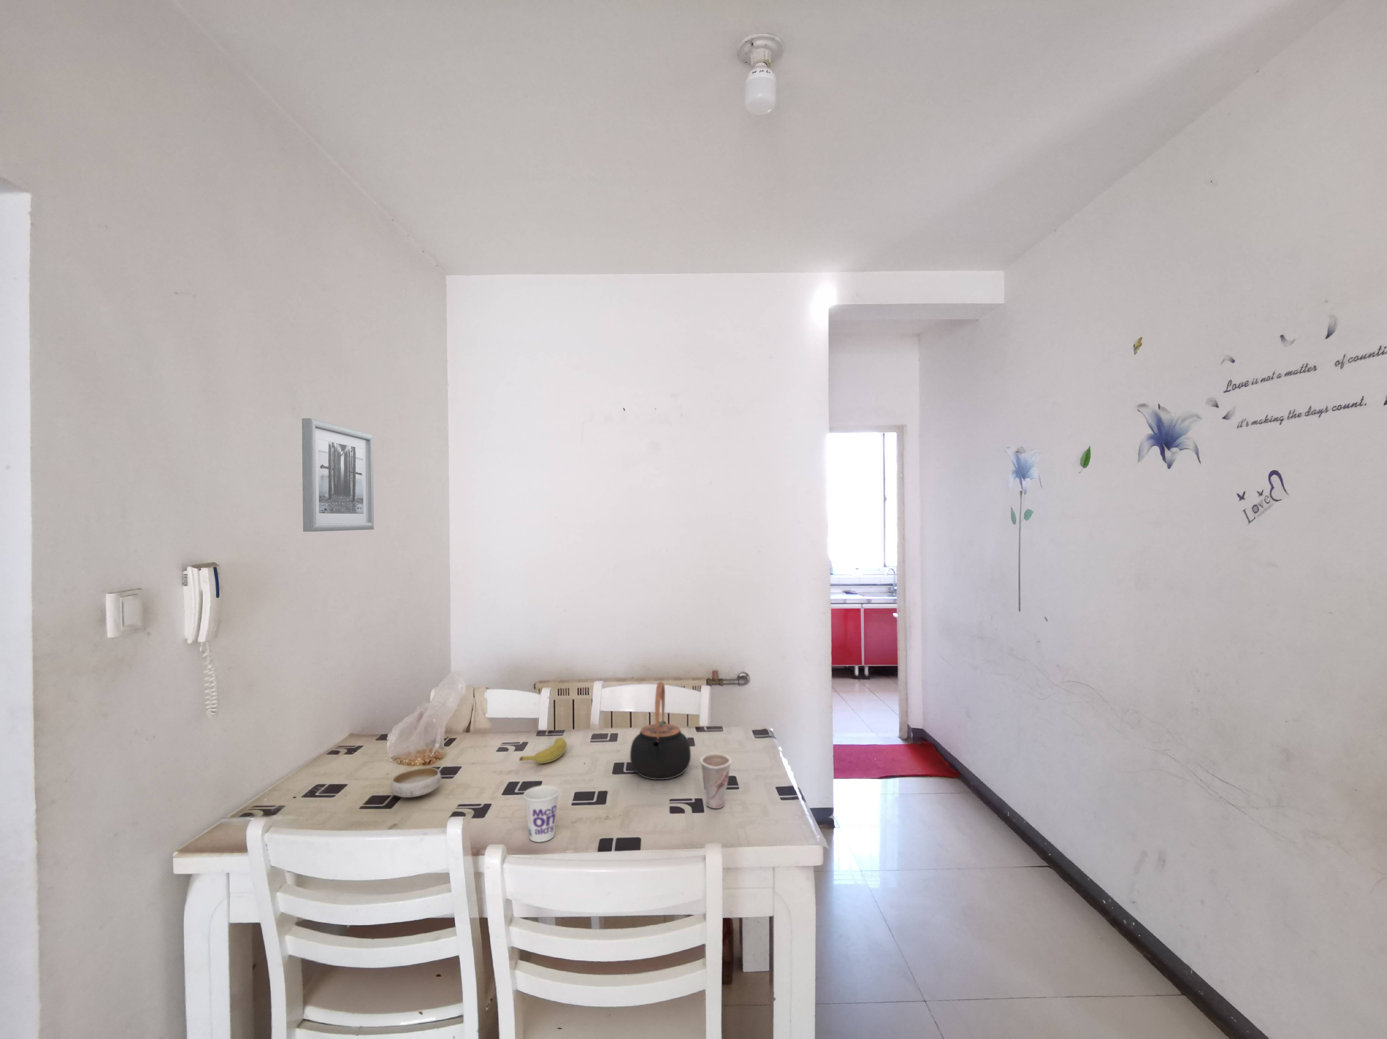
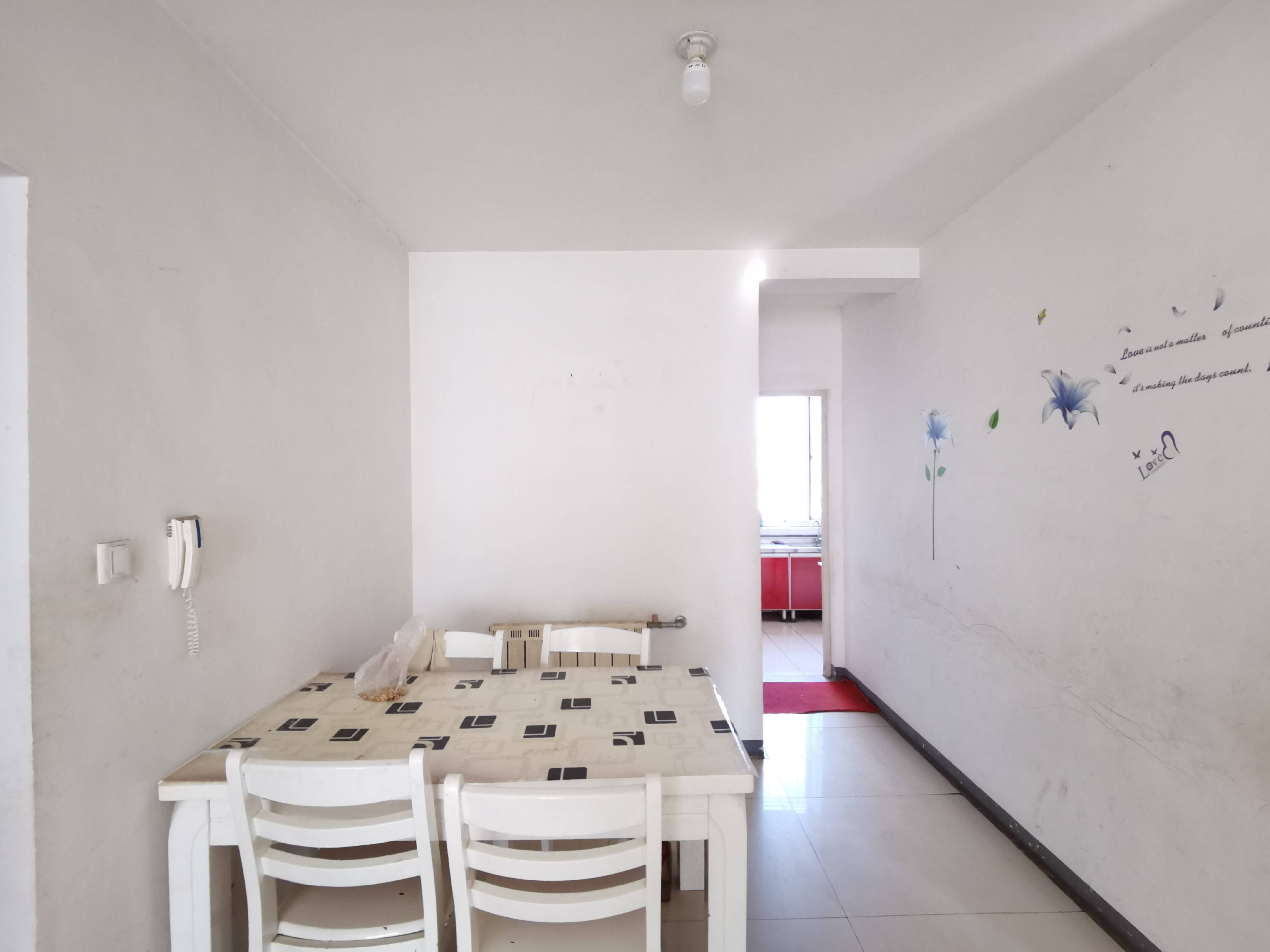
- cup [700,753,732,809]
- banana [519,737,567,764]
- wall art [301,418,375,532]
- cup [523,786,560,843]
- teapot [630,681,691,780]
- bowl [390,767,442,798]
